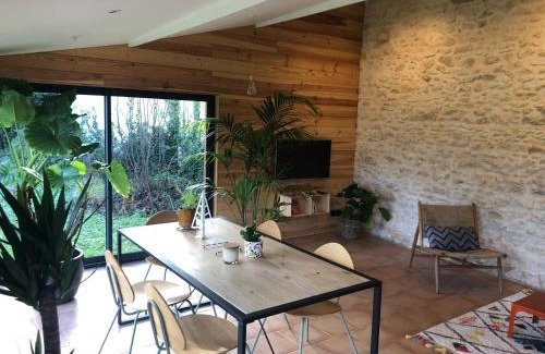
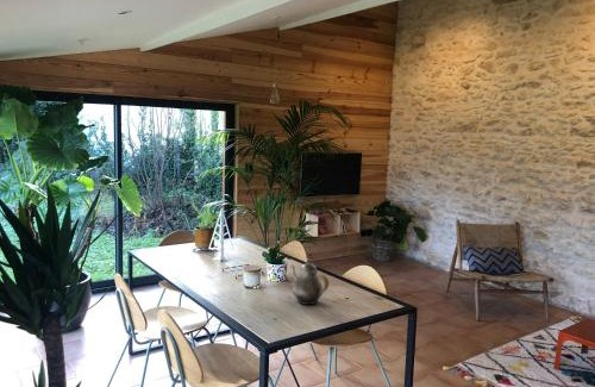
+ teapot [290,257,331,306]
